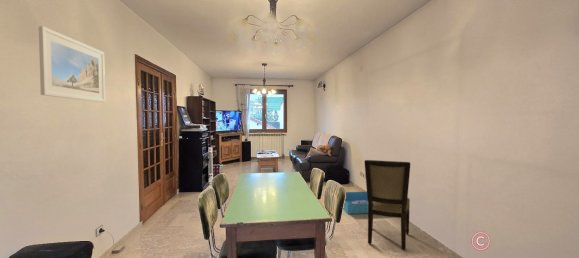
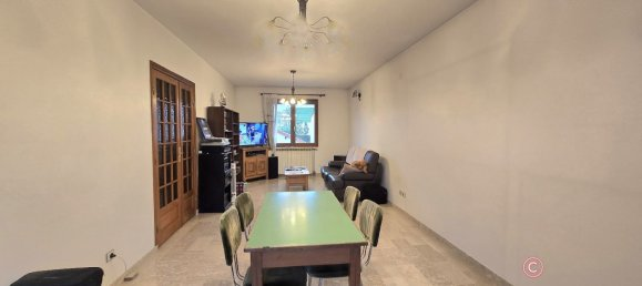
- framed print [38,25,106,103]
- storage bin [342,191,368,215]
- dining chair [363,159,411,251]
